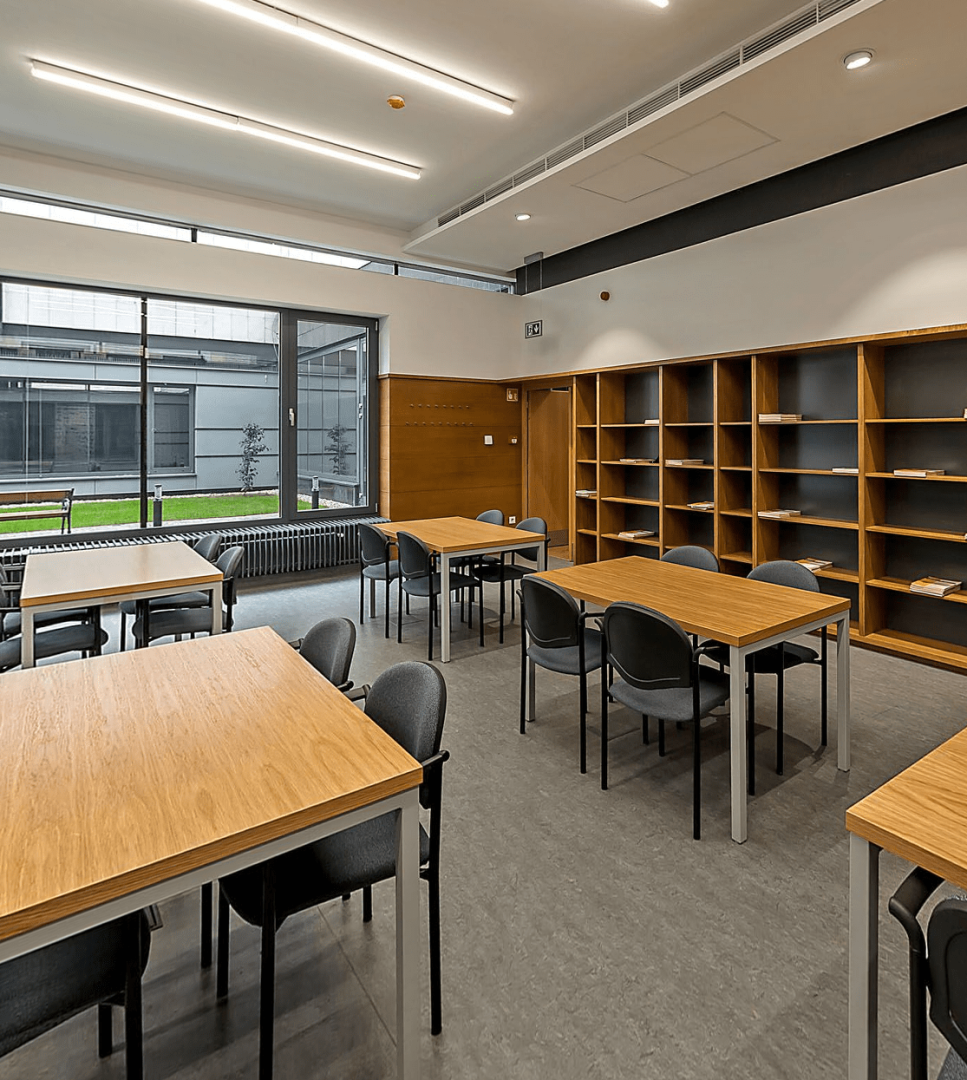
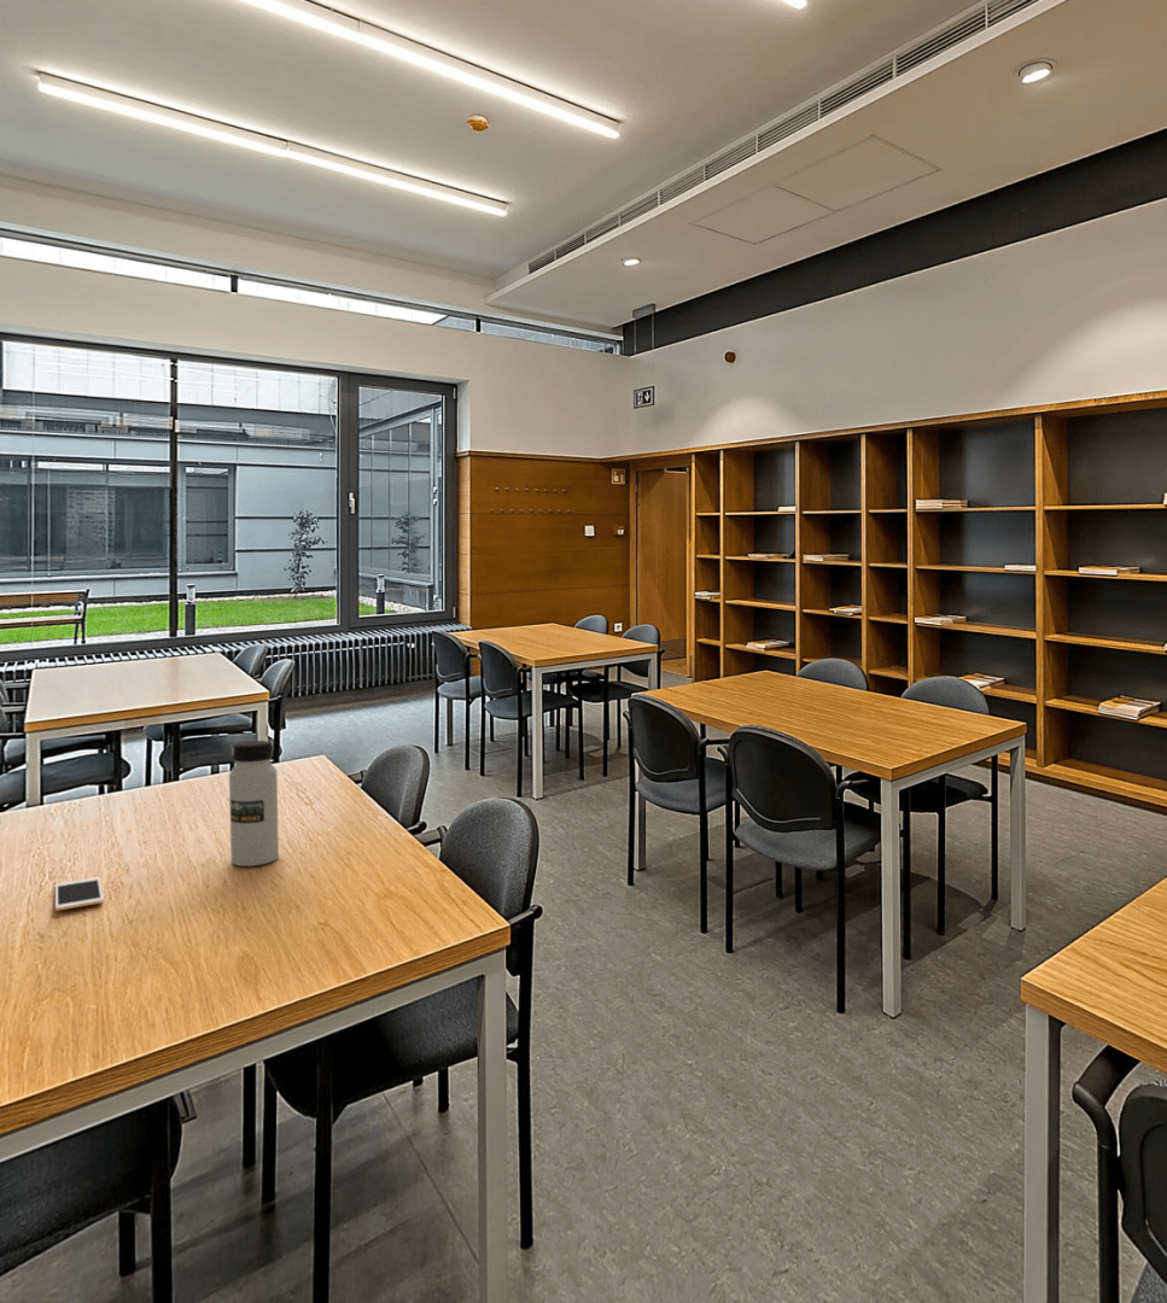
+ water bottle [228,740,280,867]
+ cell phone [54,876,105,912]
